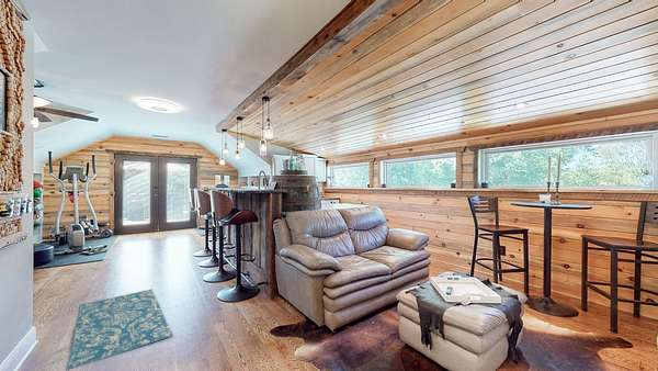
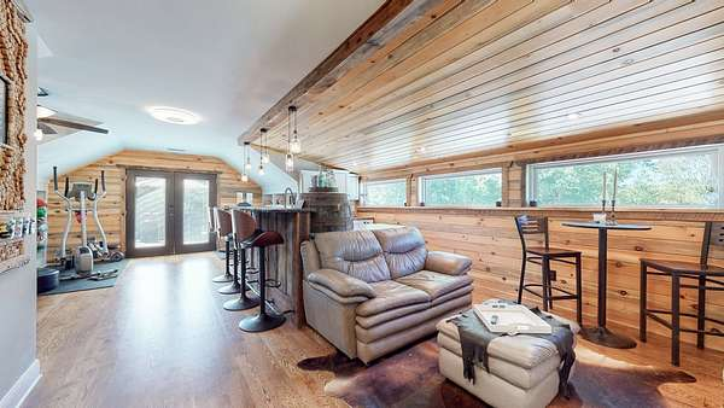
- rug [65,288,174,371]
